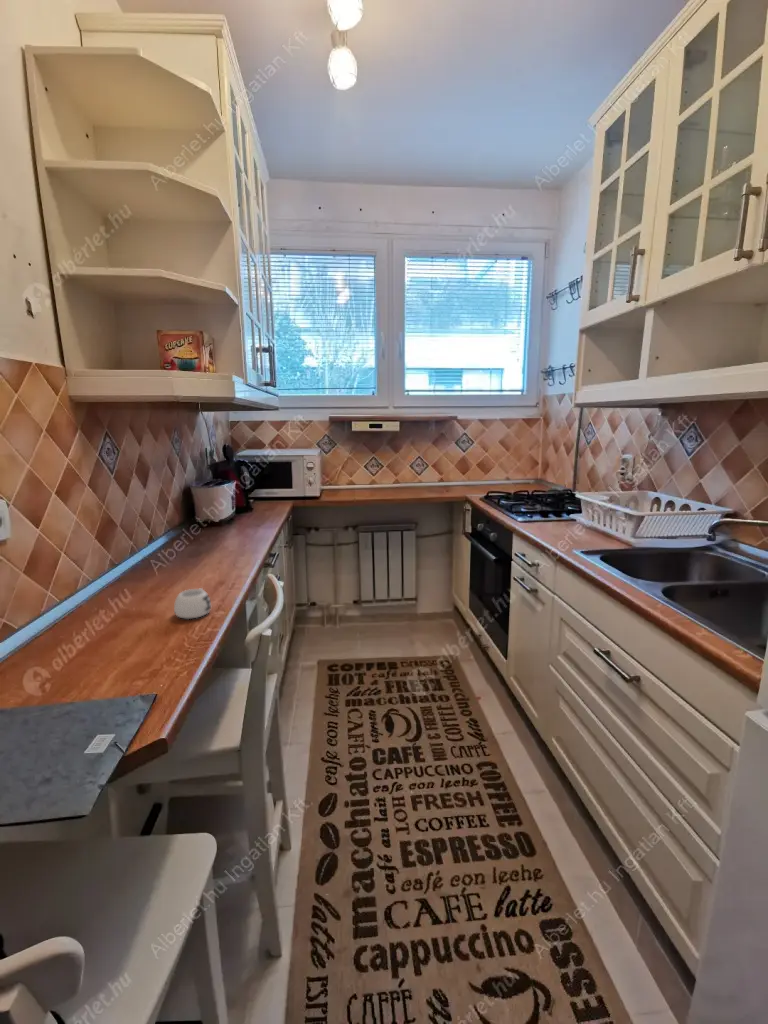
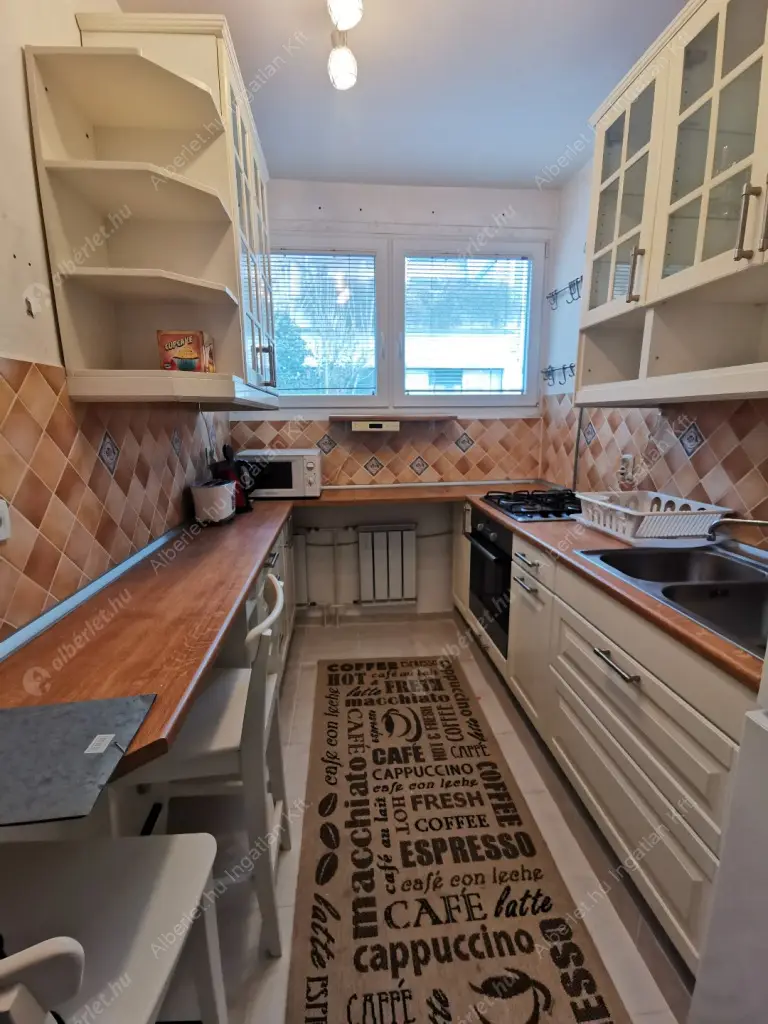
- mug [173,587,212,620]
